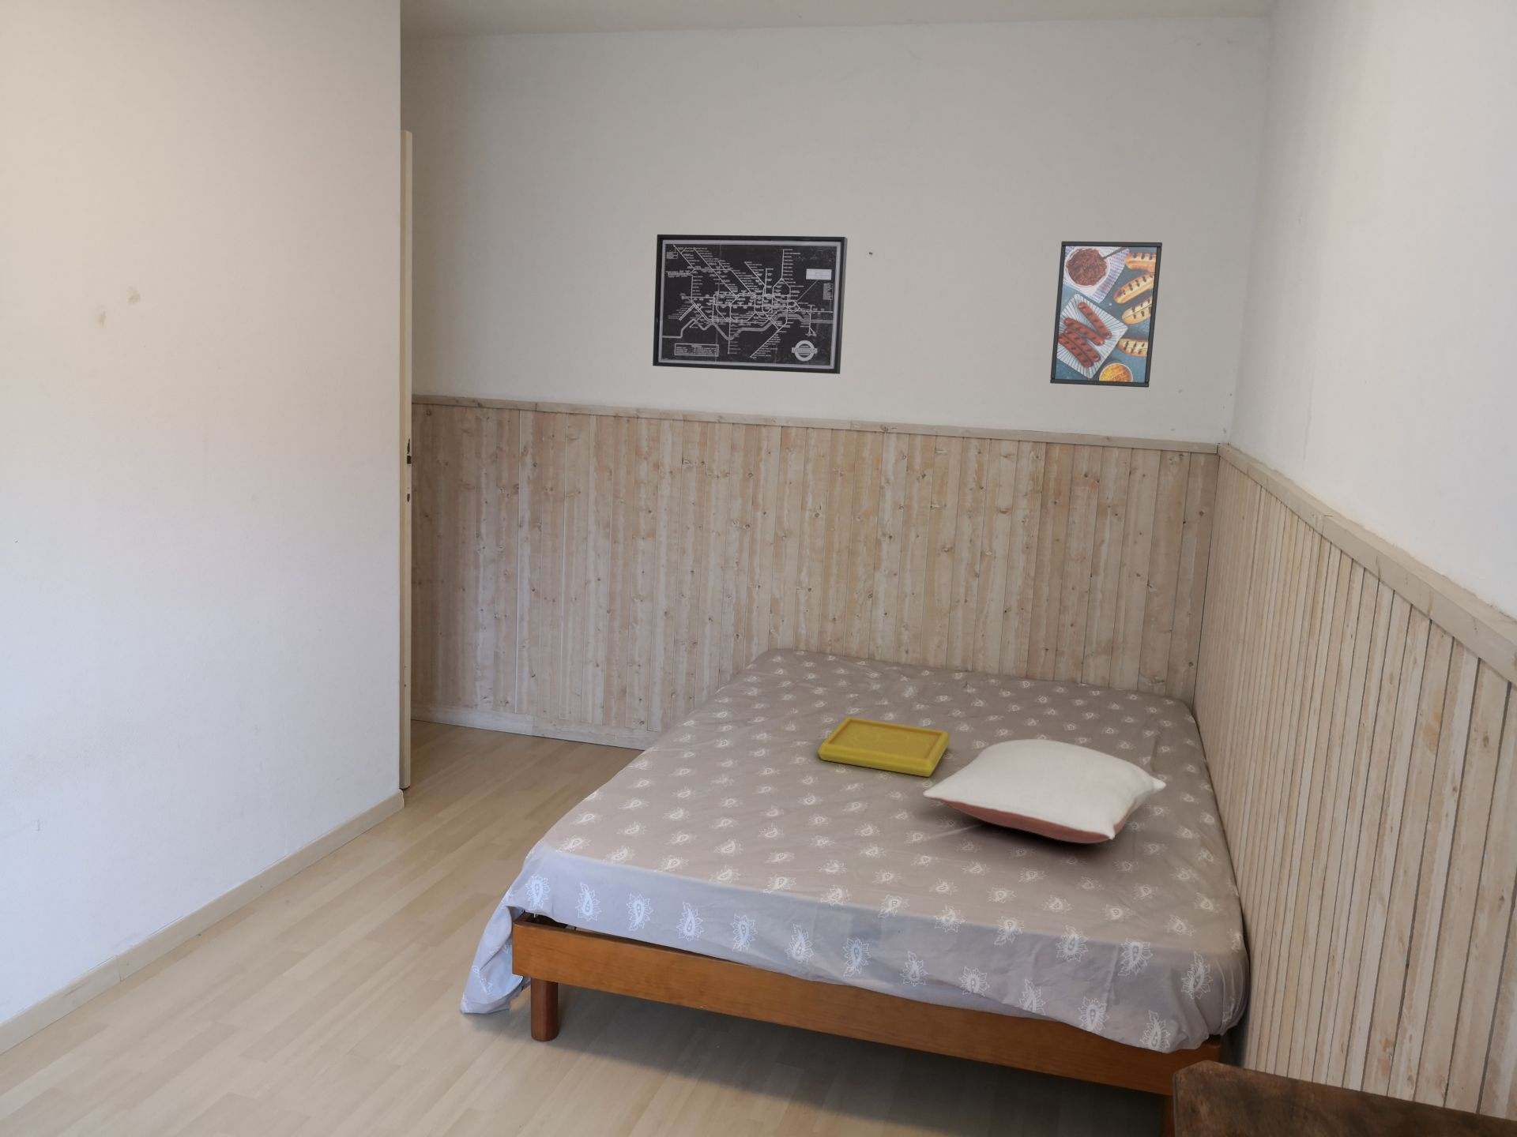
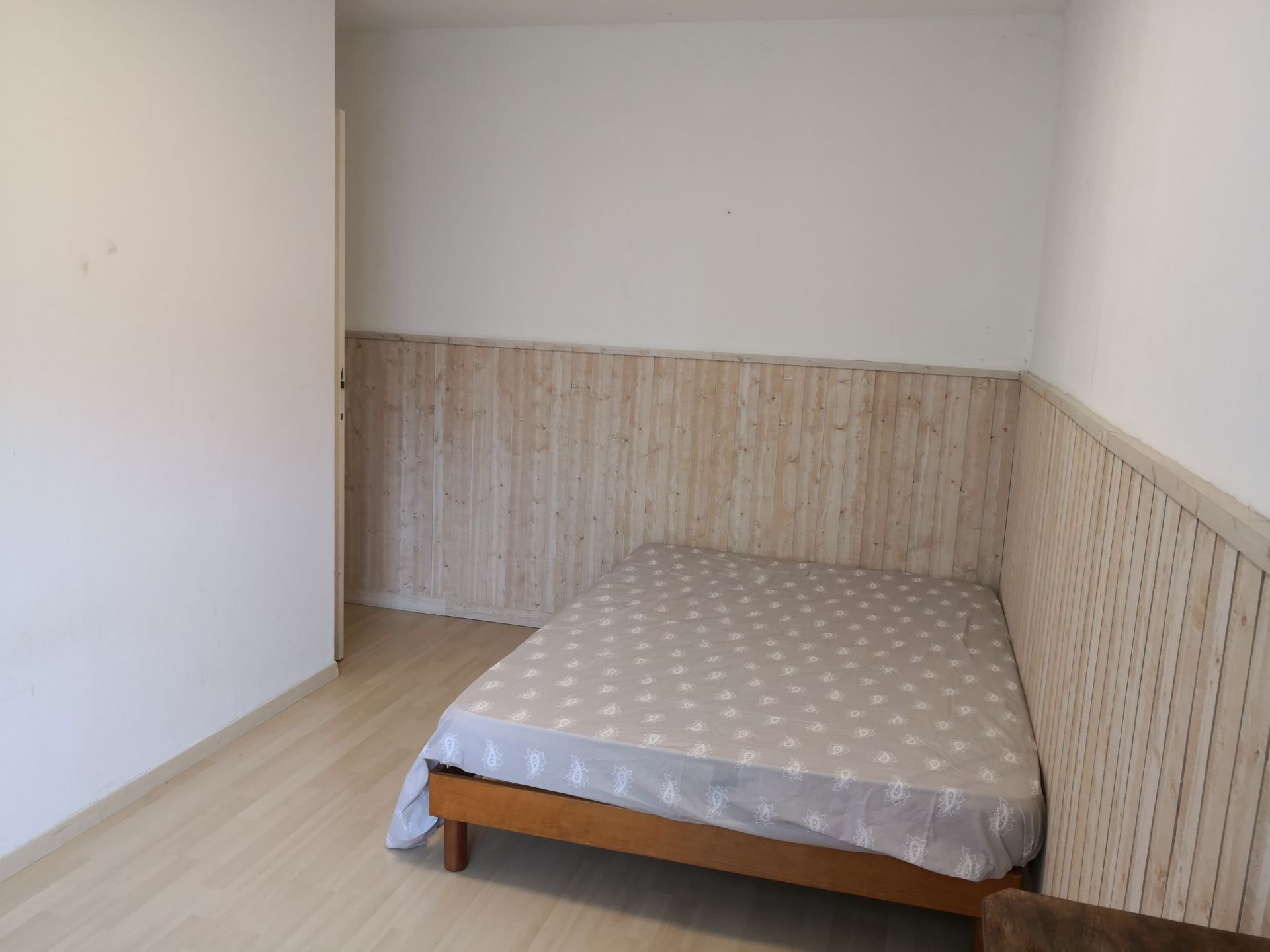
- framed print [1049,240,1163,388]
- wall art [652,234,848,375]
- pillow [922,738,1167,844]
- serving tray [817,717,951,778]
